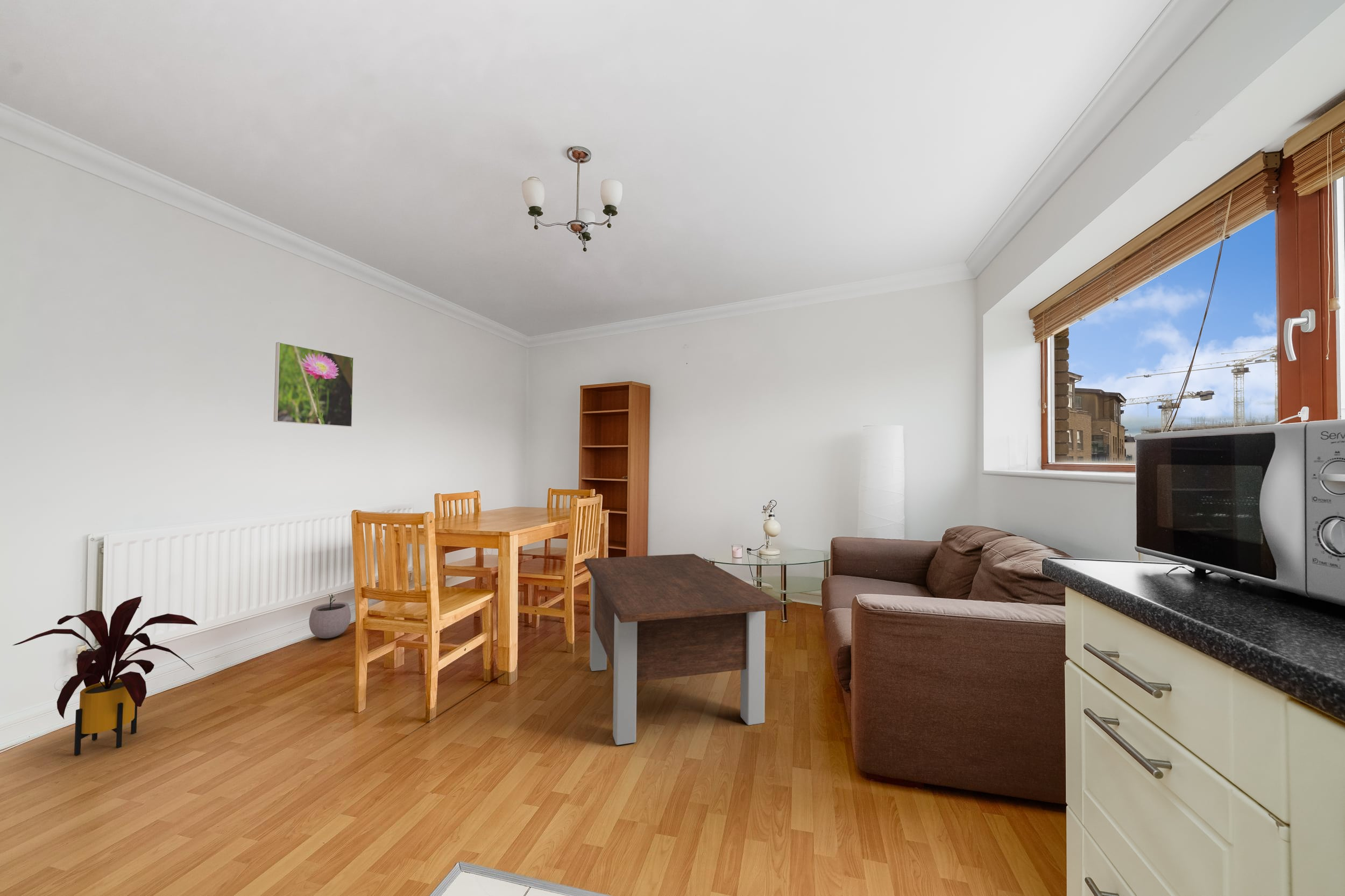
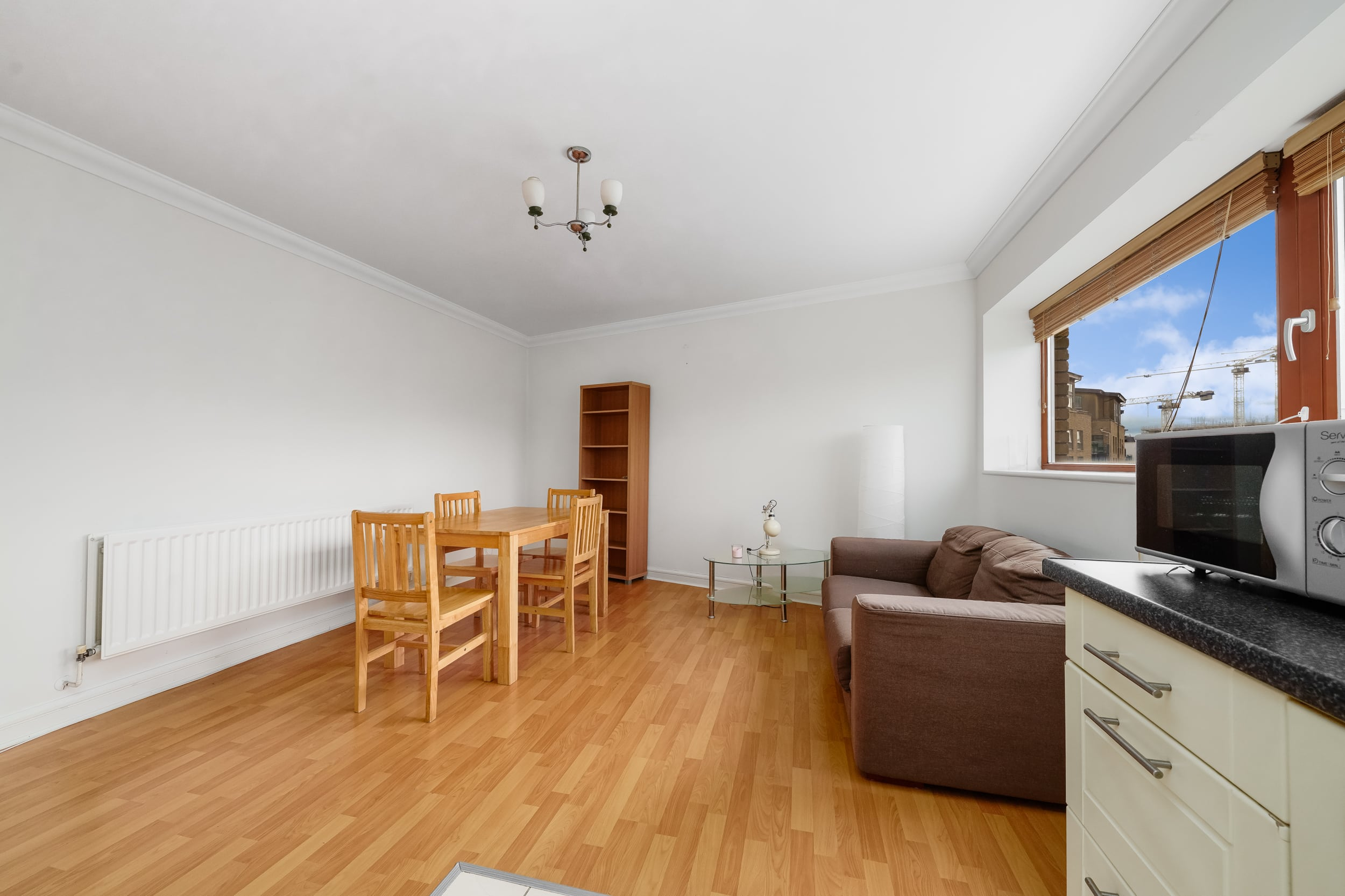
- coffee table [584,553,783,745]
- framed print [273,342,354,428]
- plant pot [308,594,351,639]
- house plant [12,595,199,756]
